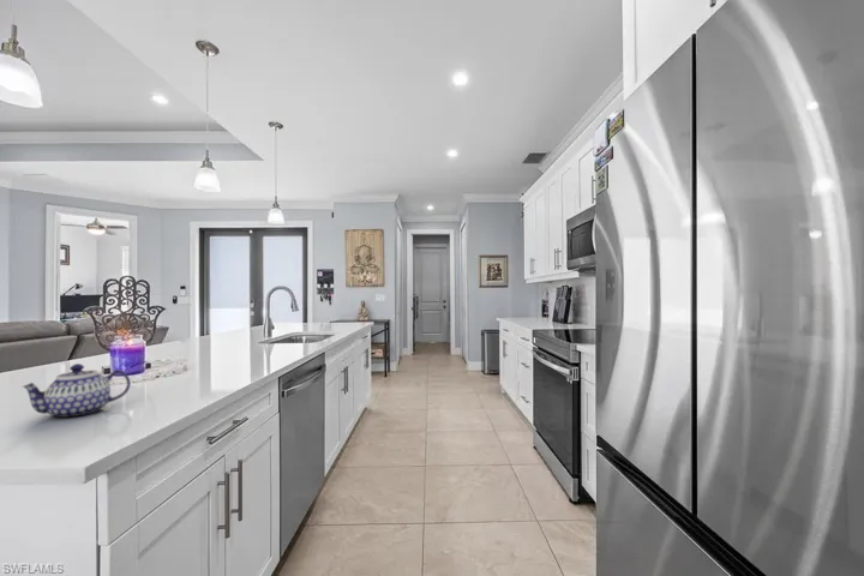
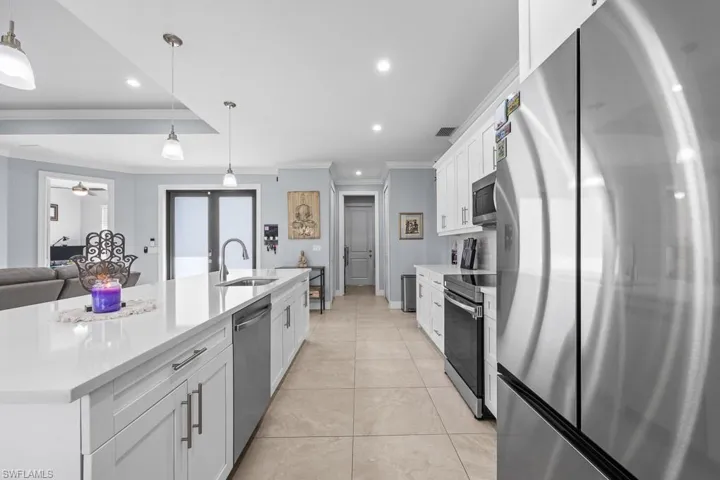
- teapot [22,362,132,419]
